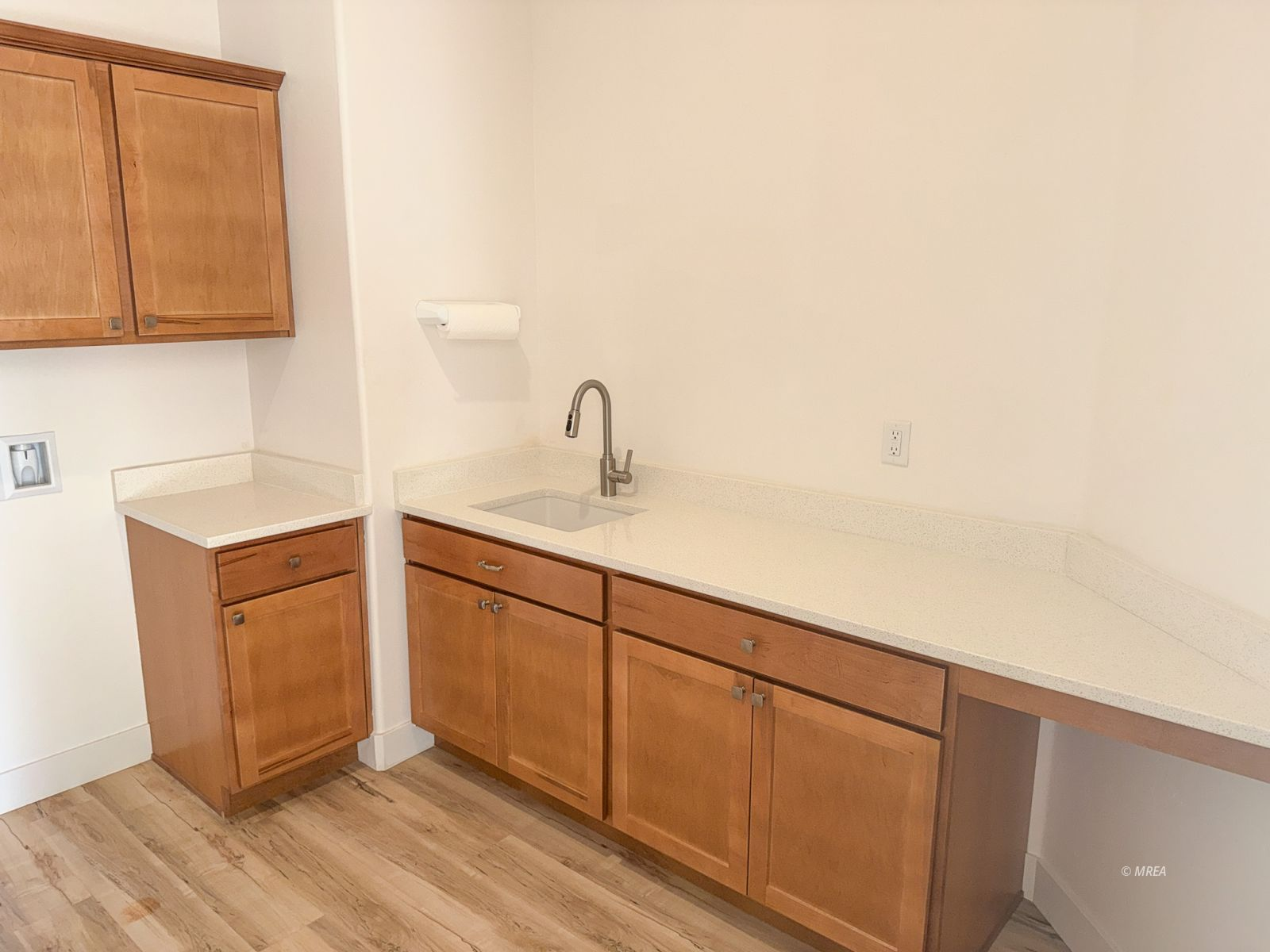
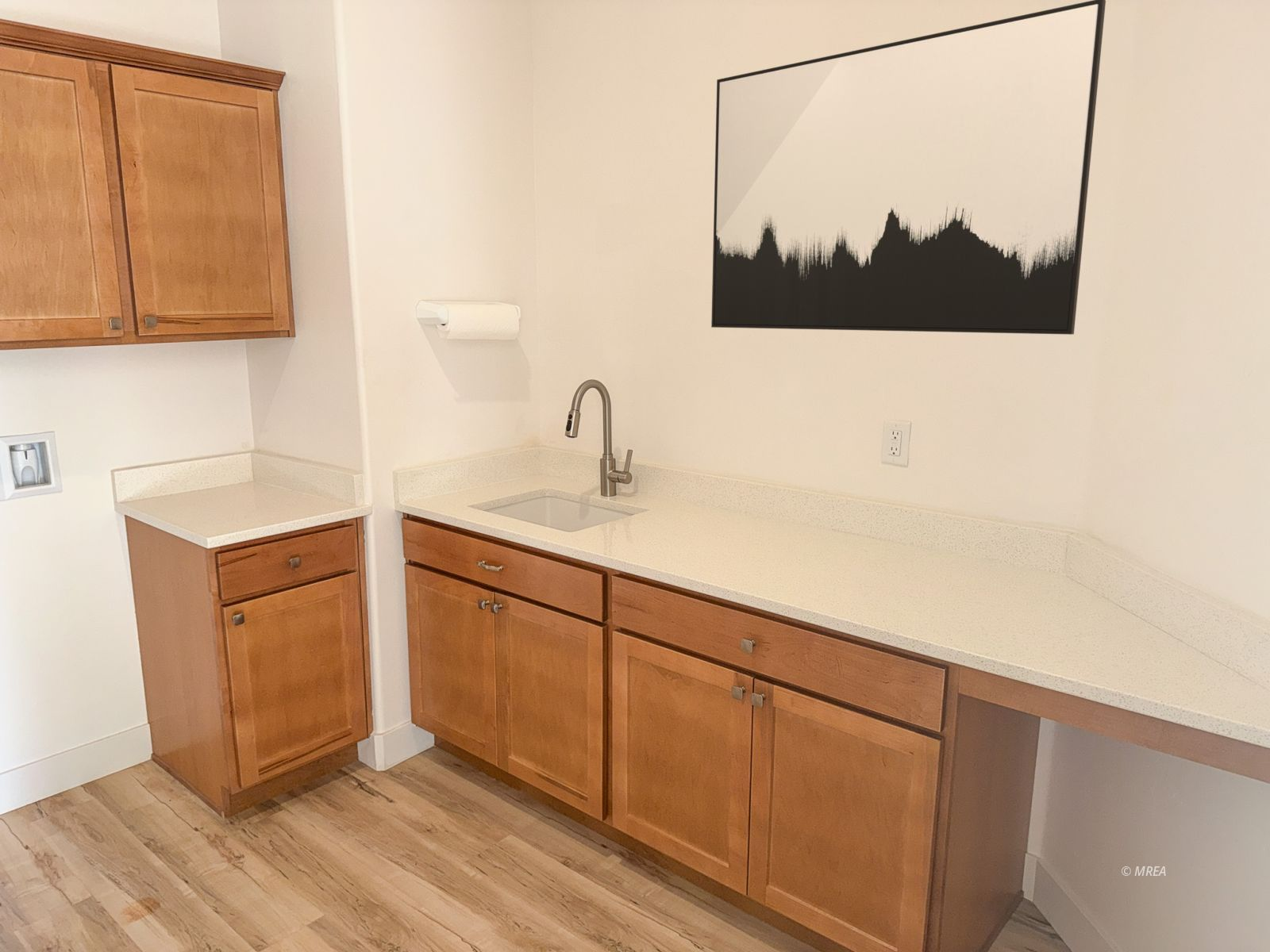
+ wall art [710,0,1106,336]
